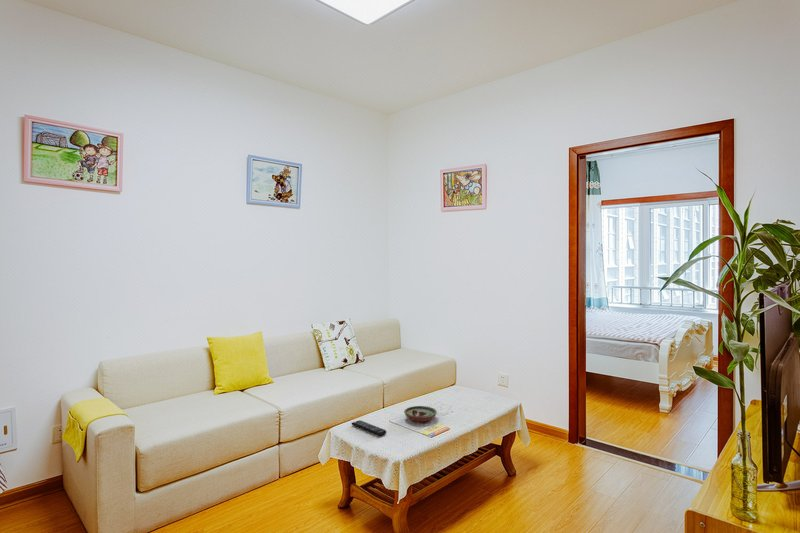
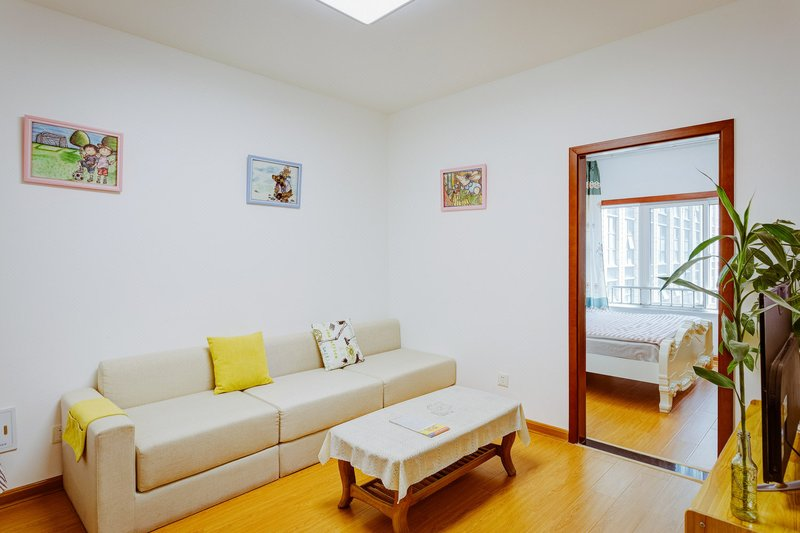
- remote control [351,419,387,437]
- decorative bowl [403,405,438,423]
